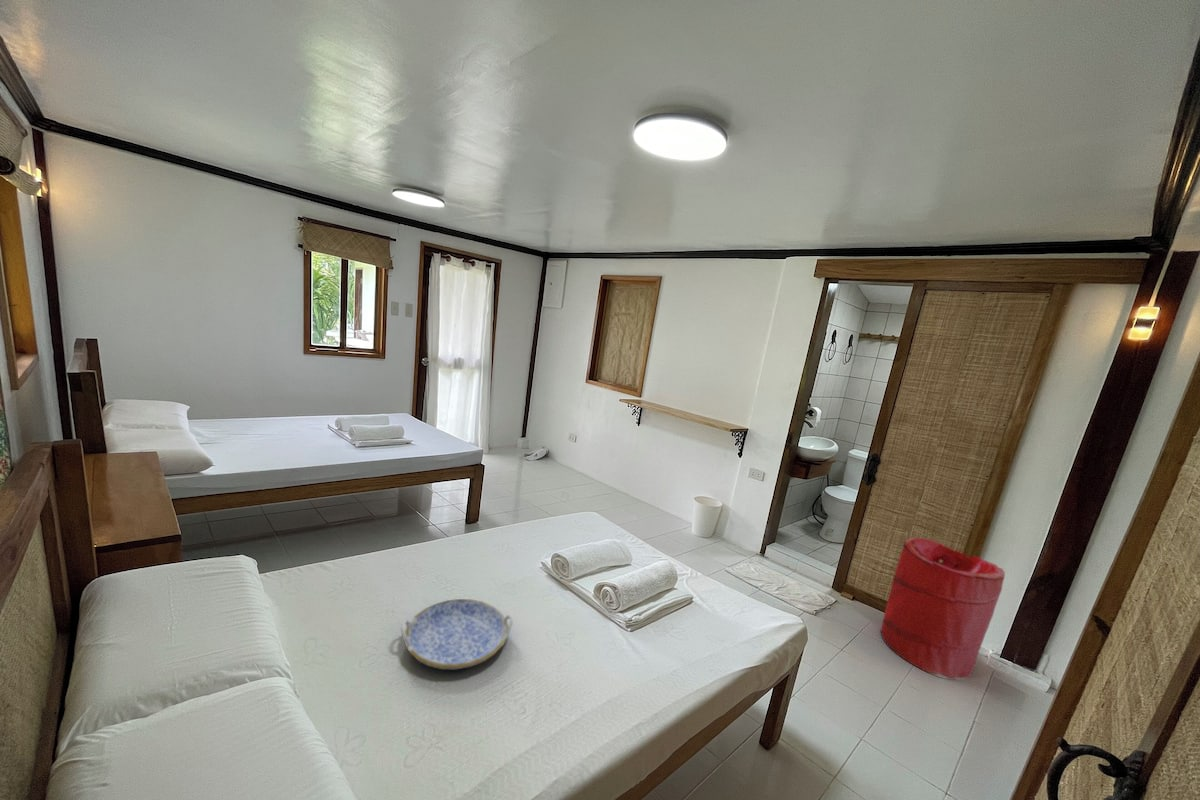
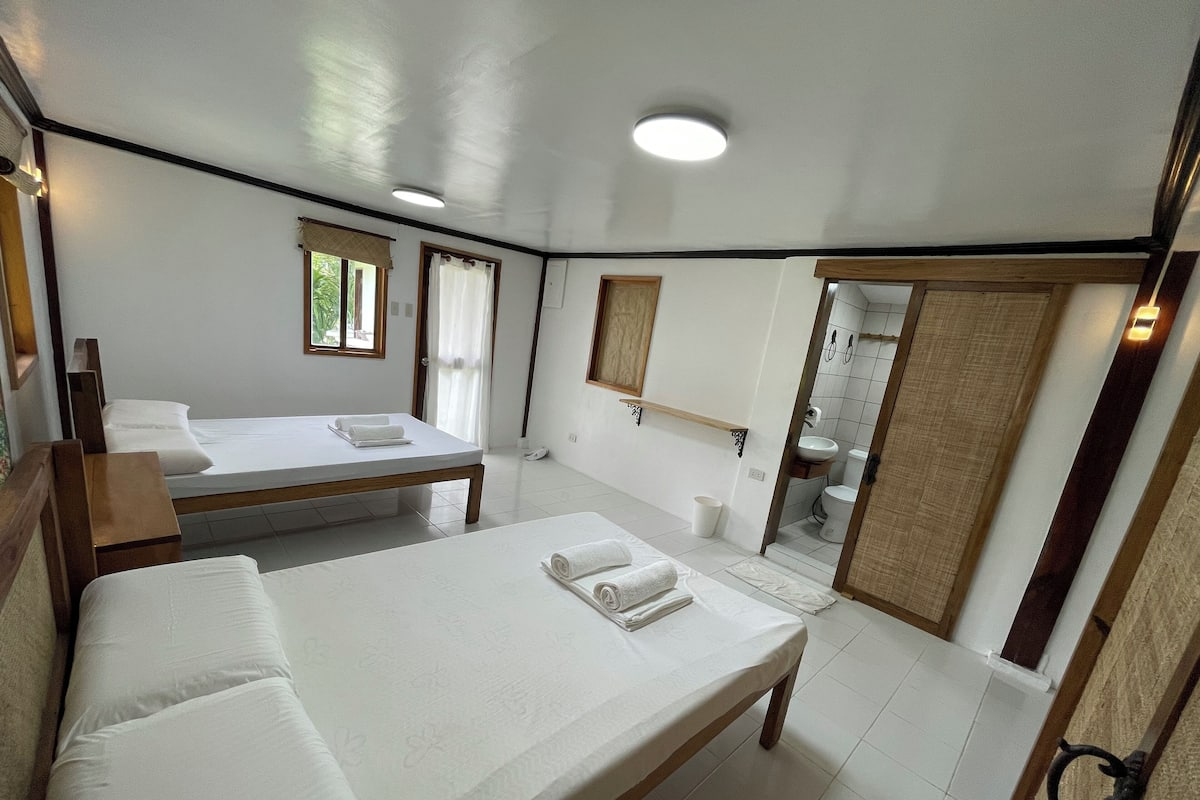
- serving tray [400,598,514,670]
- laundry hamper [880,537,1006,681]
